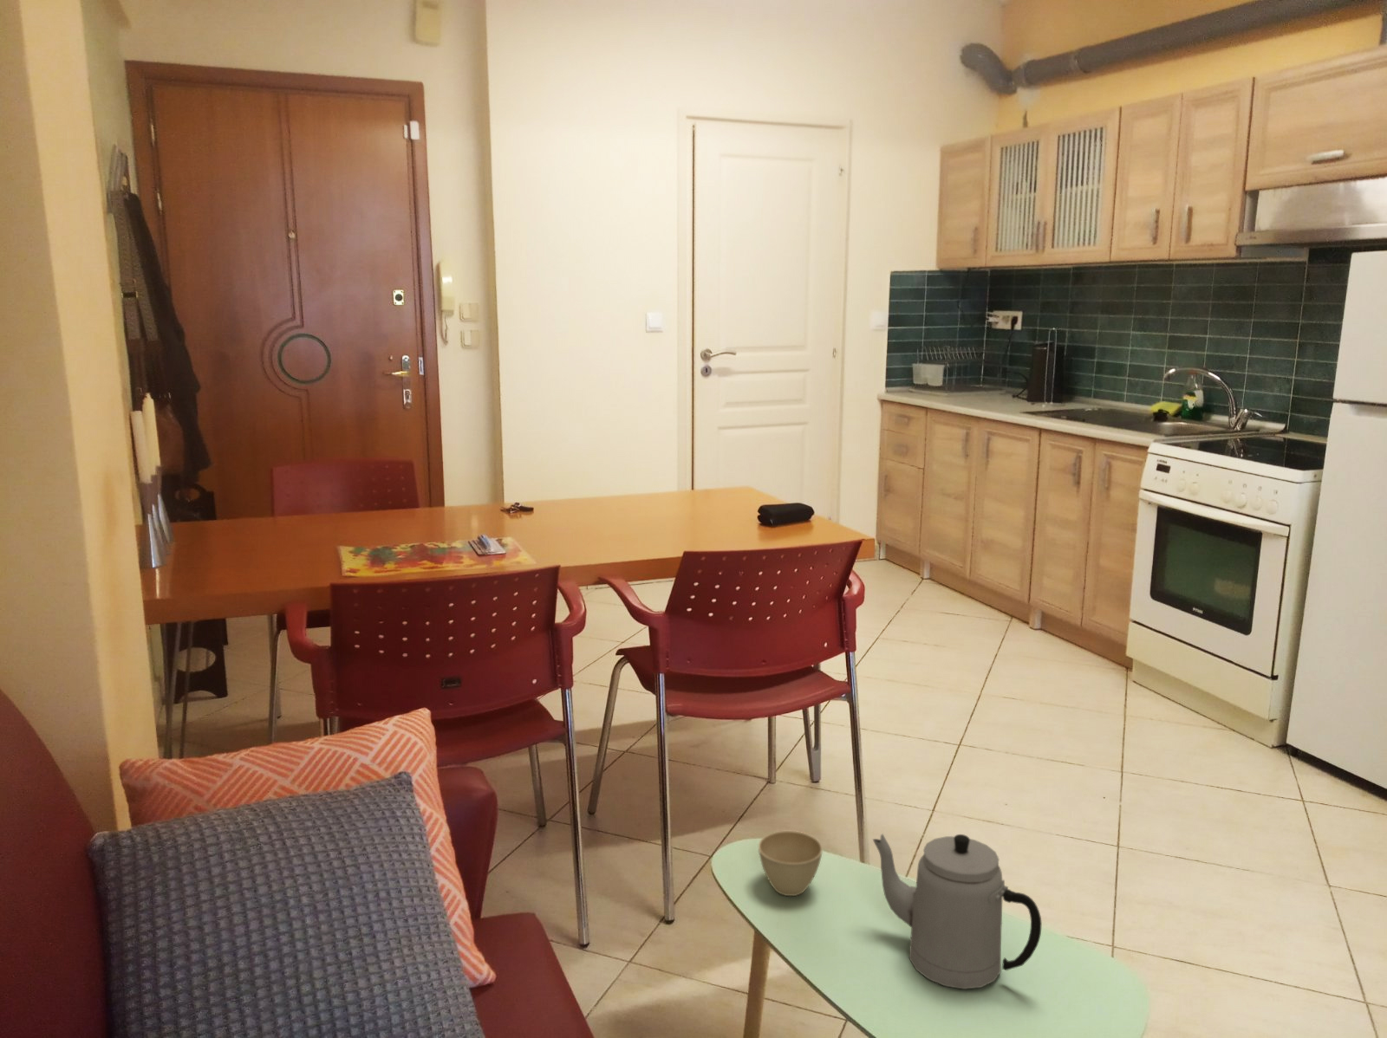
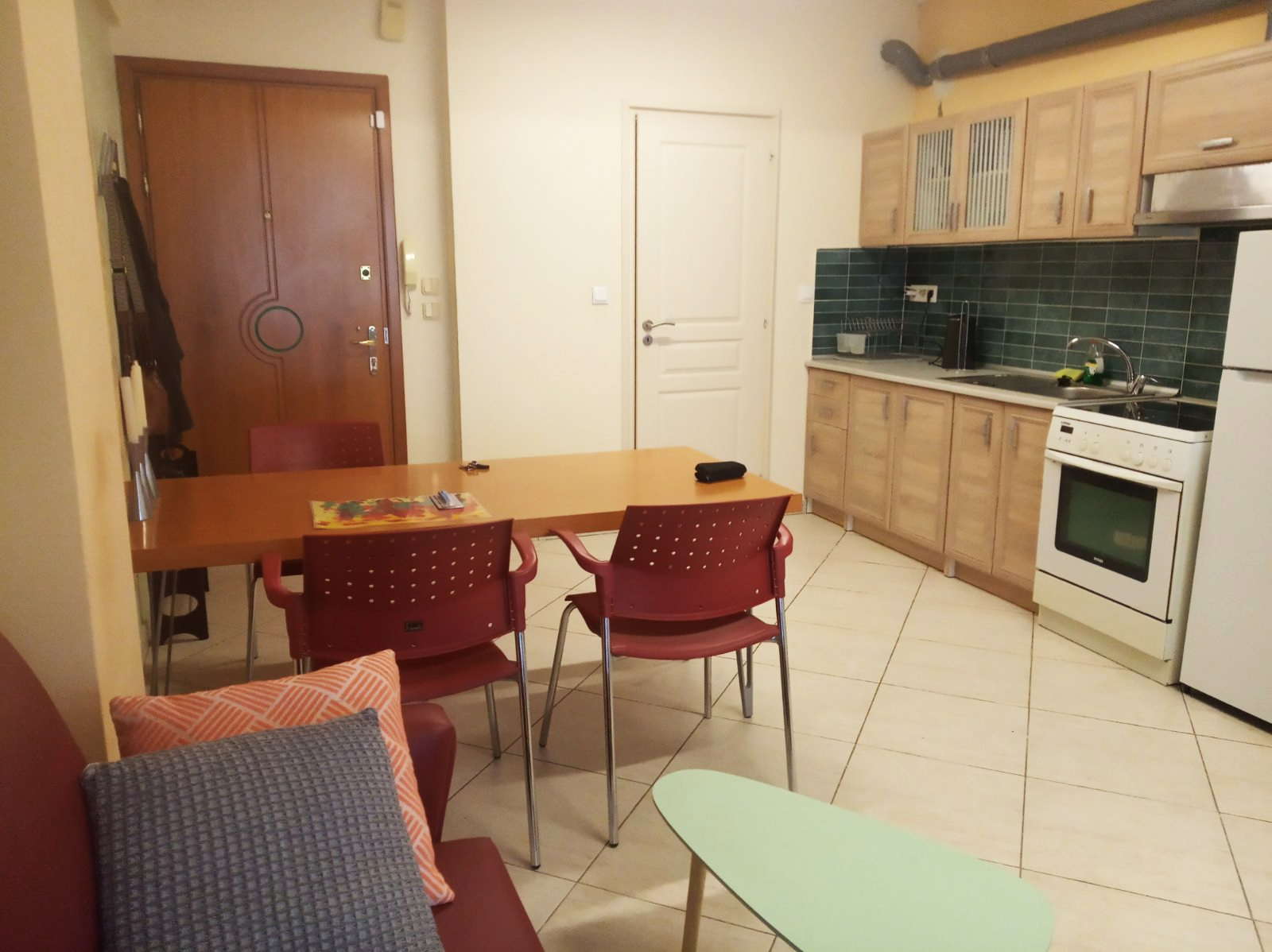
- teapot [872,833,1042,990]
- flower pot [758,830,823,896]
